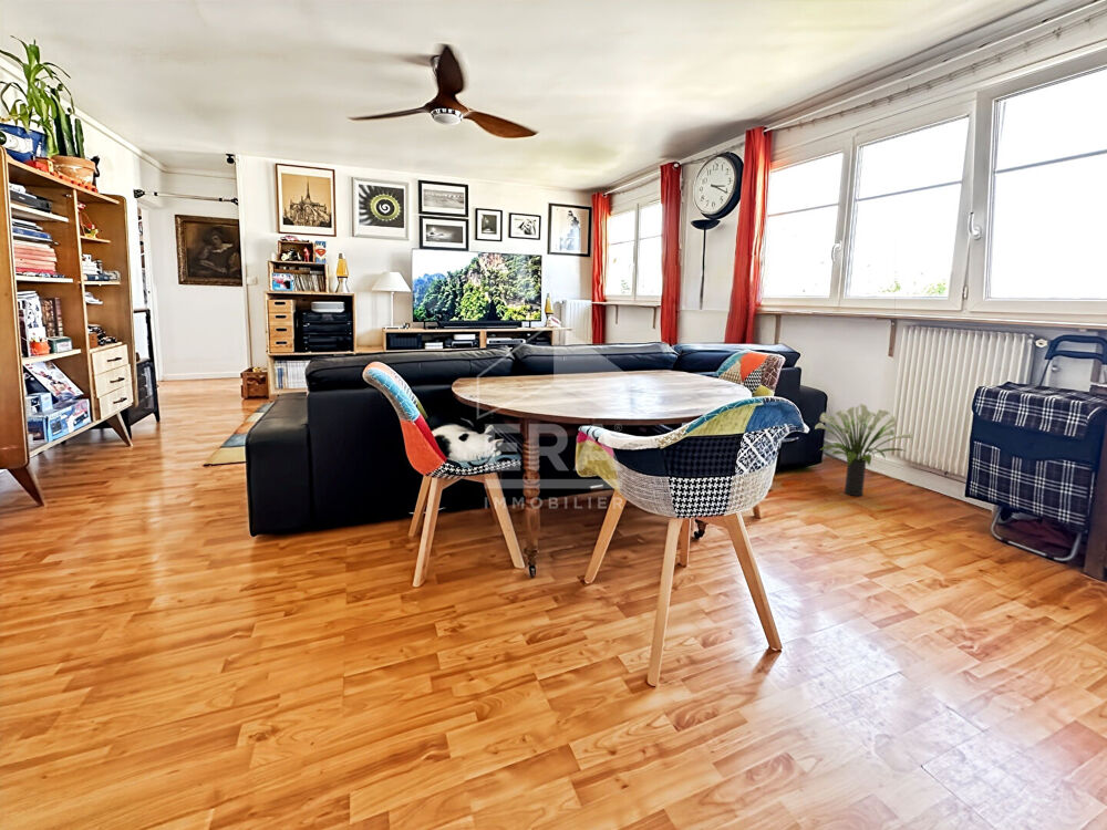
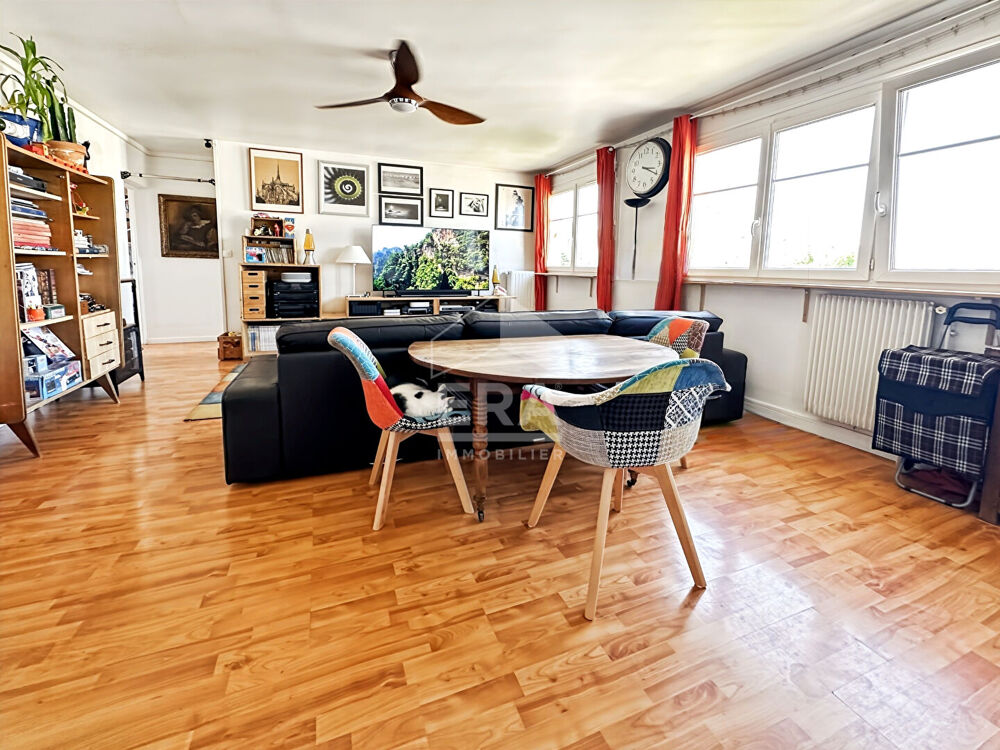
- potted plant [814,403,913,497]
